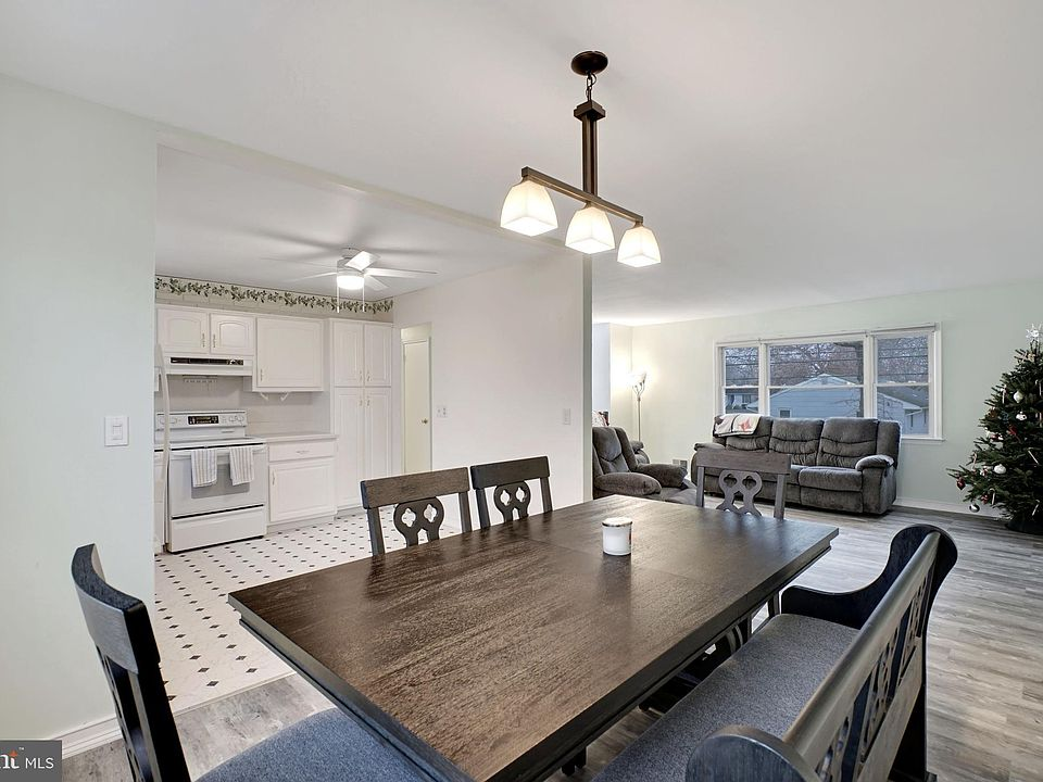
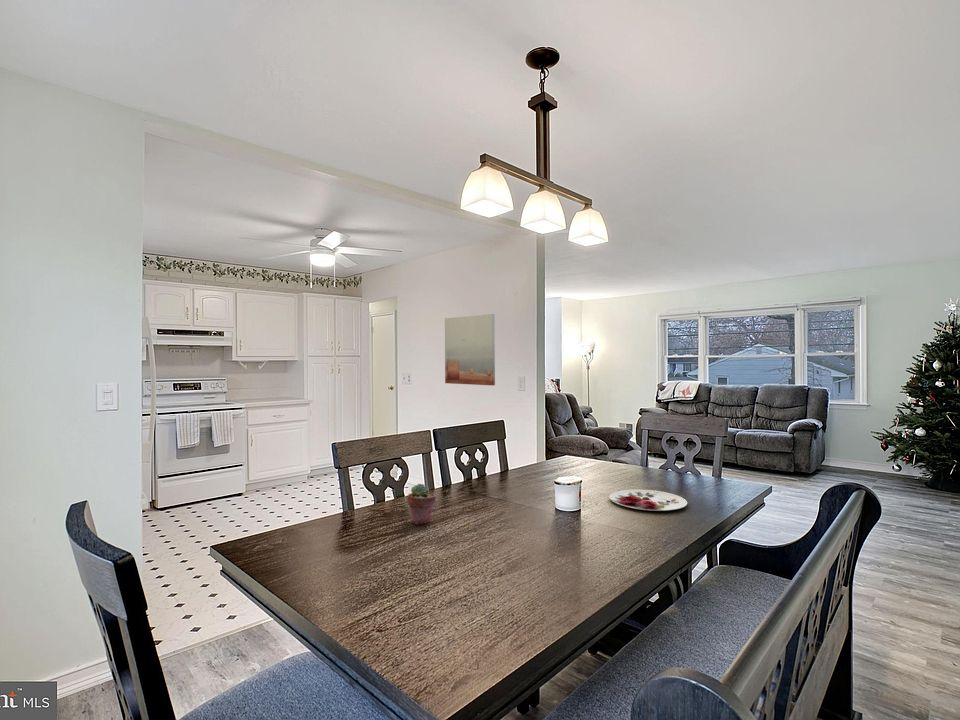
+ plate [608,488,688,512]
+ wall art [444,313,496,386]
+ potted succulent [406,483,437,525]
